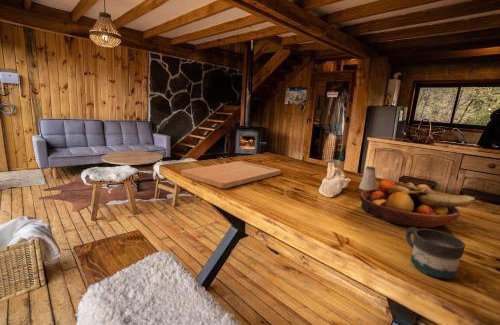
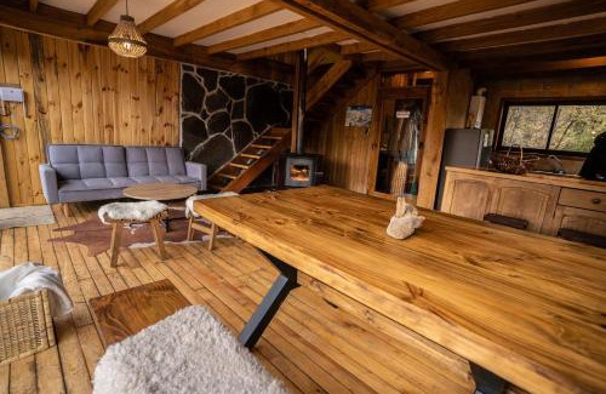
- cutting board [180,160,282,189]
- mug [405,227,466,280]
- saltshaker [358,165,377,191]
- fruit bowl [358,179,477,229]
